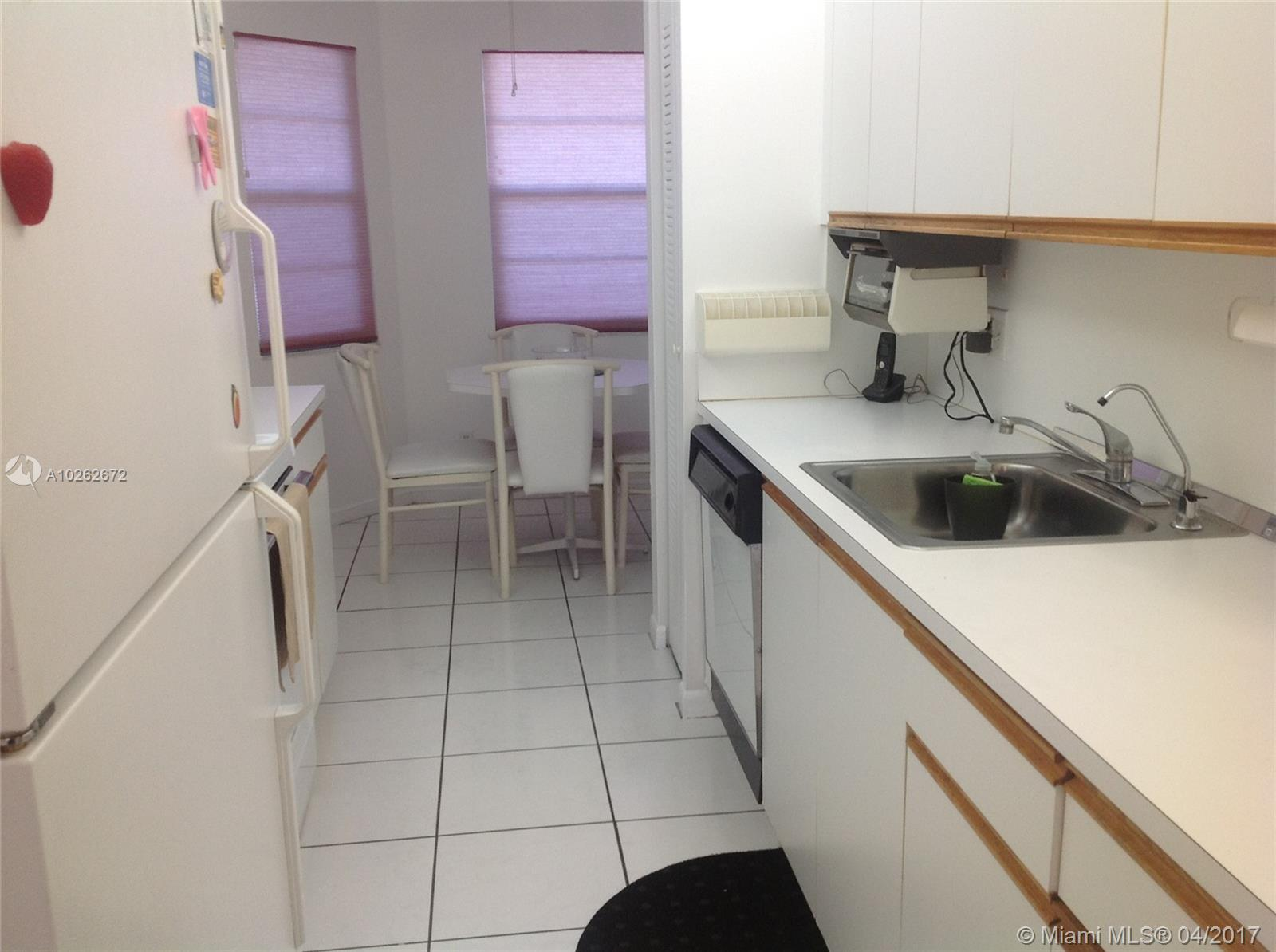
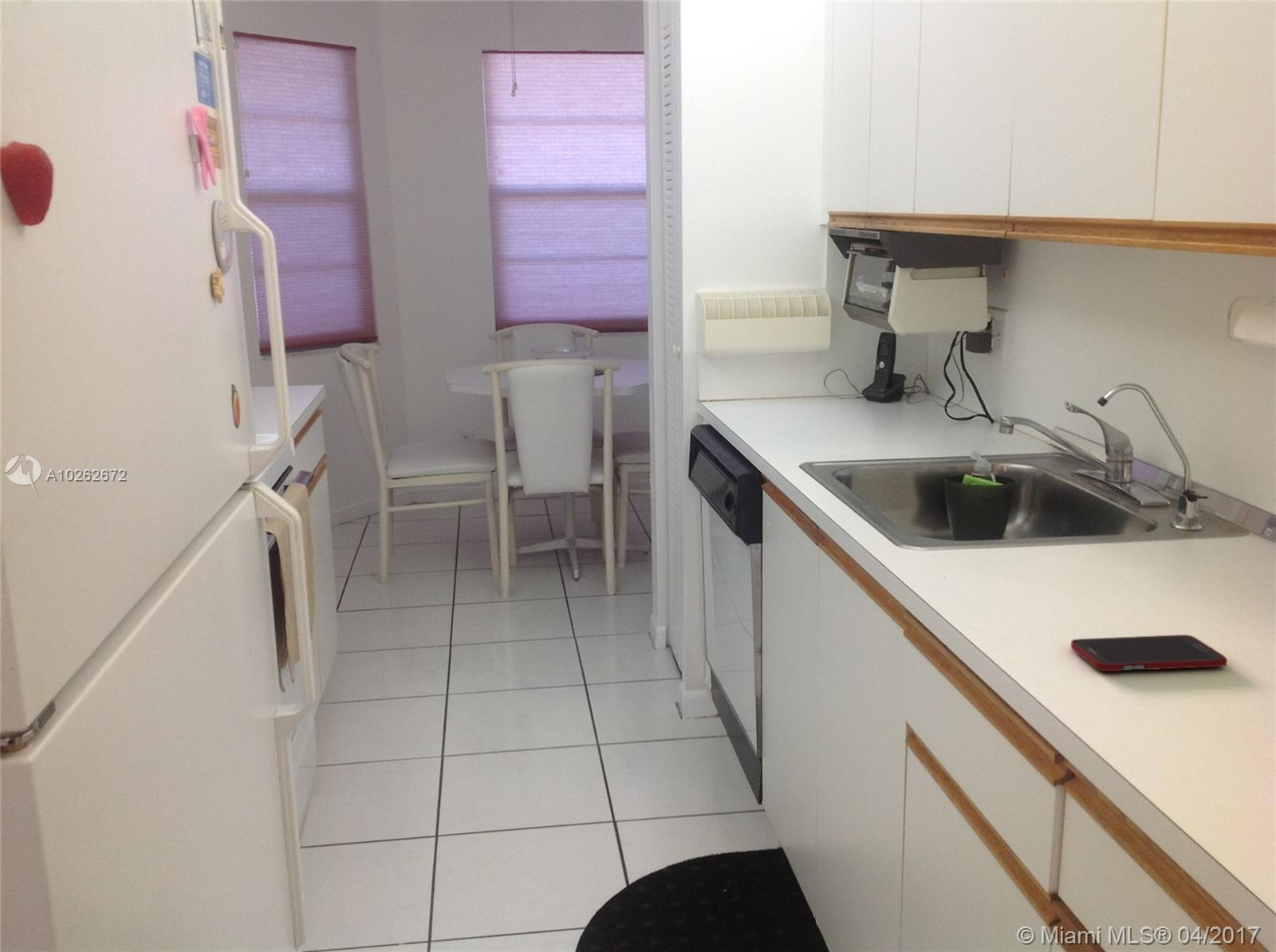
+ cell phone [1070,634,1228,672]
